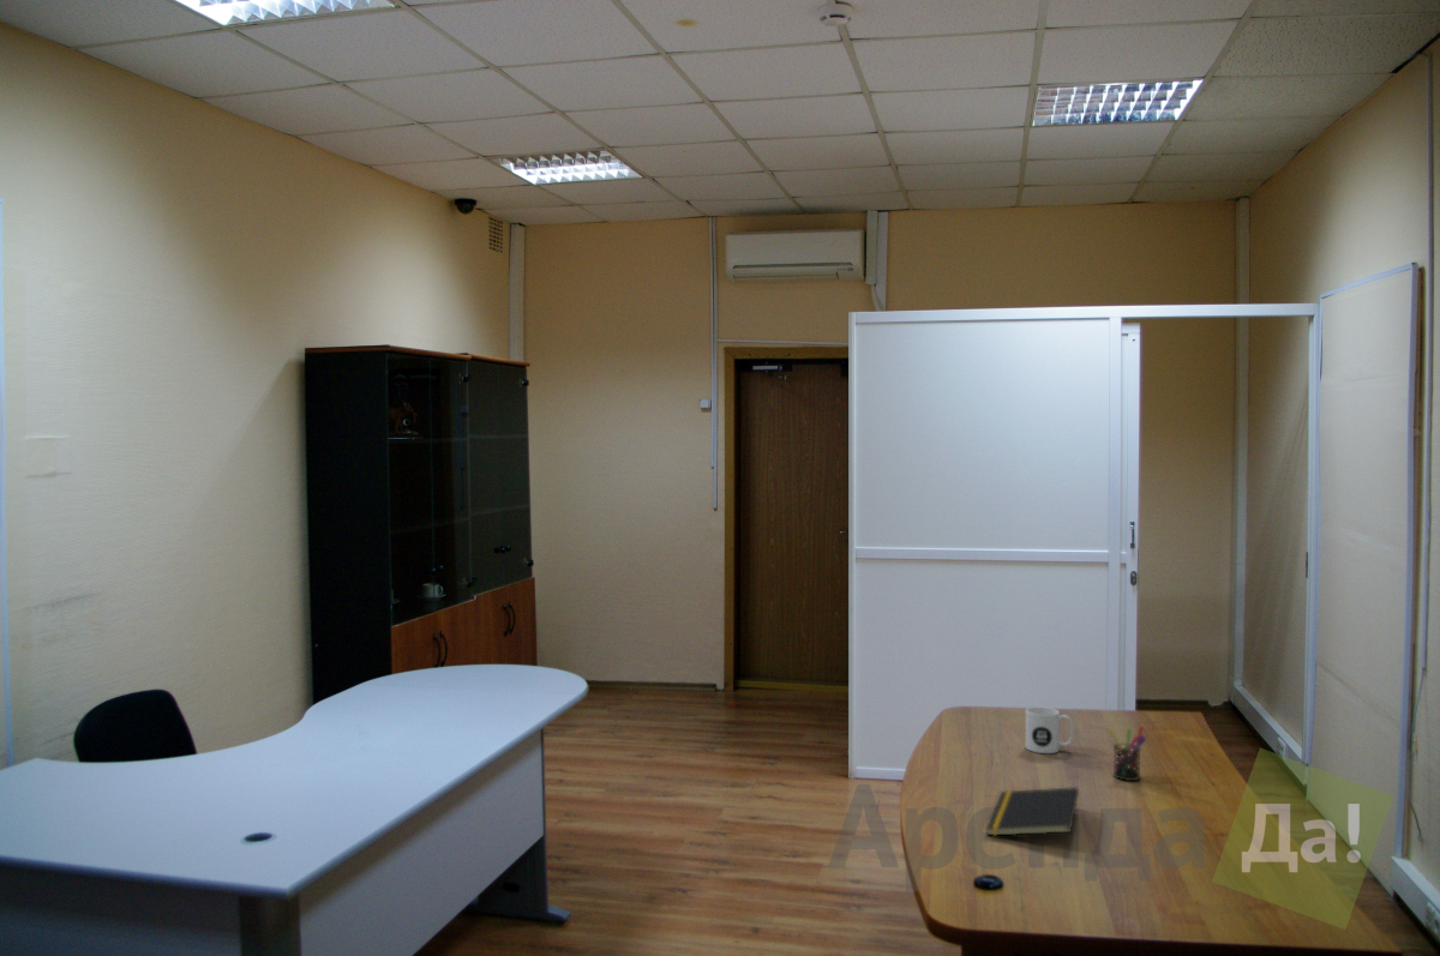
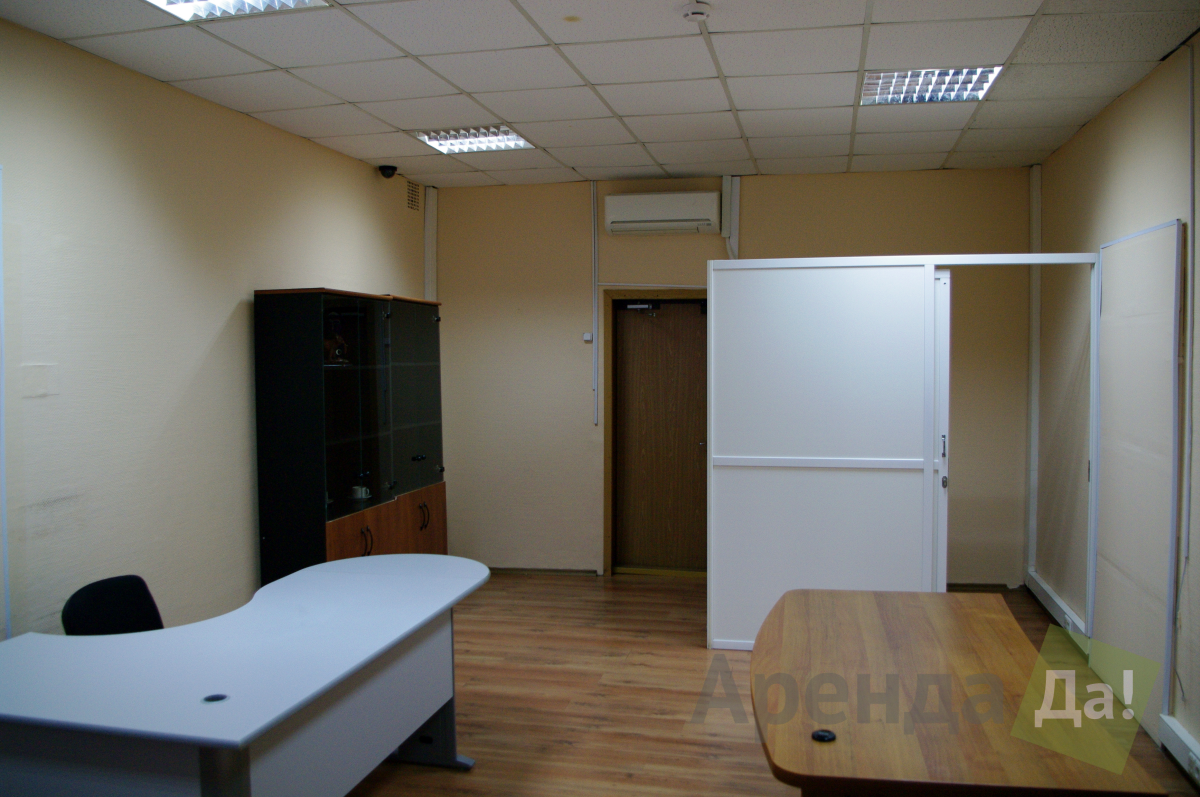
- mug [1025,705,1075,754]
- pen holder [1108,726,1147,782]
- notepad [985,786,1080,837]
